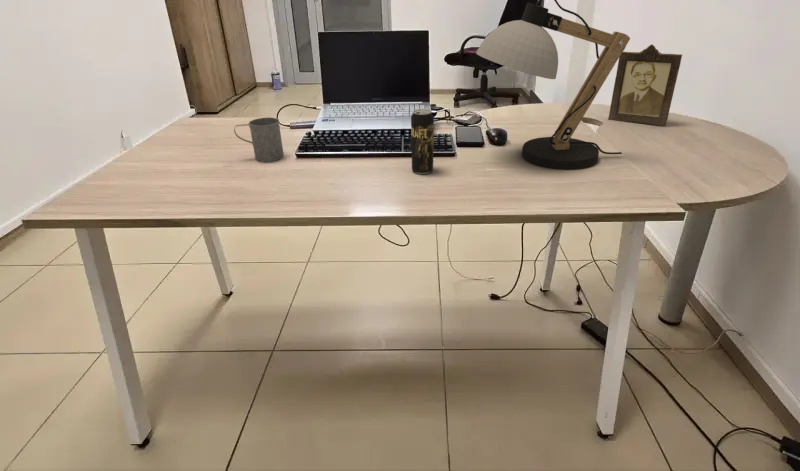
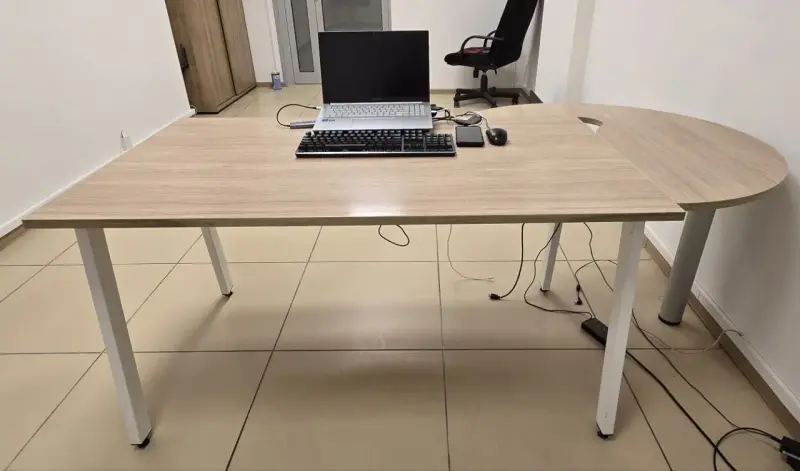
- beverage can [410,106,435,175]
- desk lamp [475,0,631,171]
- mug [233,116,285,163]
- photo frame [607,44,683,127]
